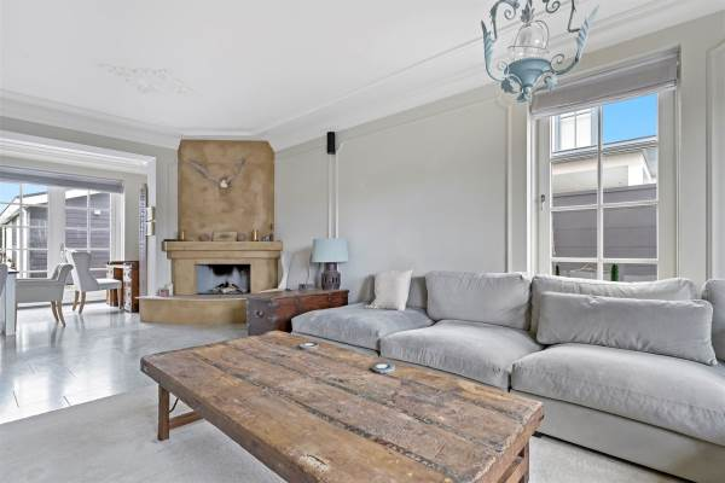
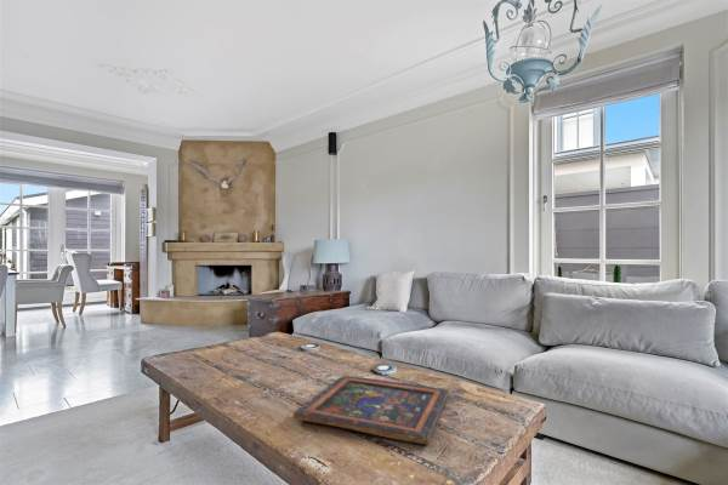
+ painted panel [292,375,450,446]
